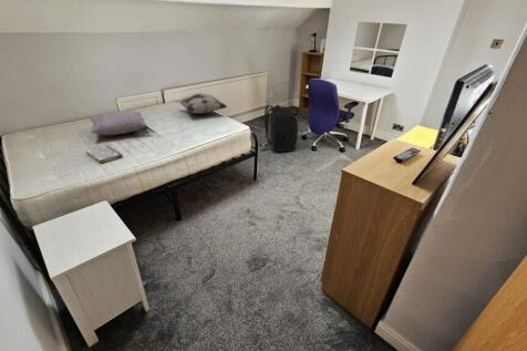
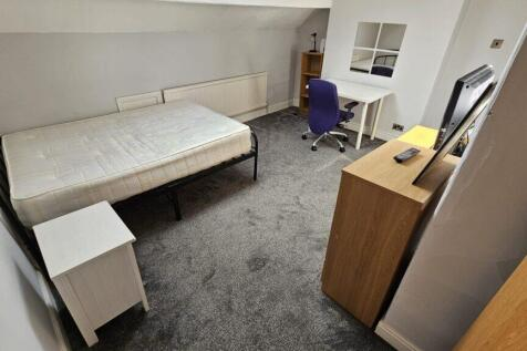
- decorative pillow [174,92,228,115]
- pillow [89,109,148,136]
- book [85,144,124,165]
- backpack [258,104,299,153]
